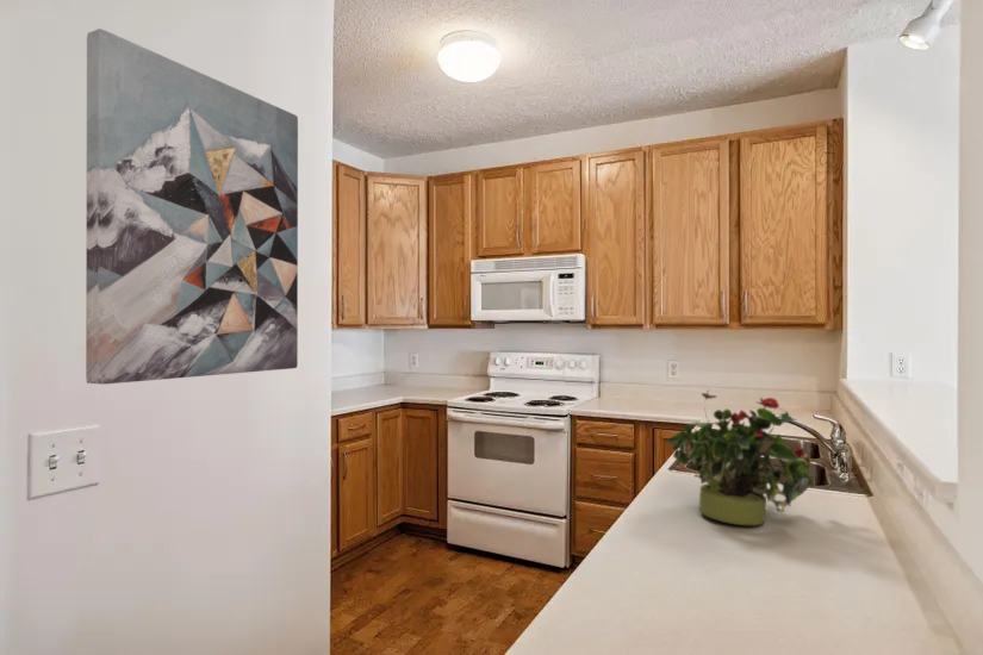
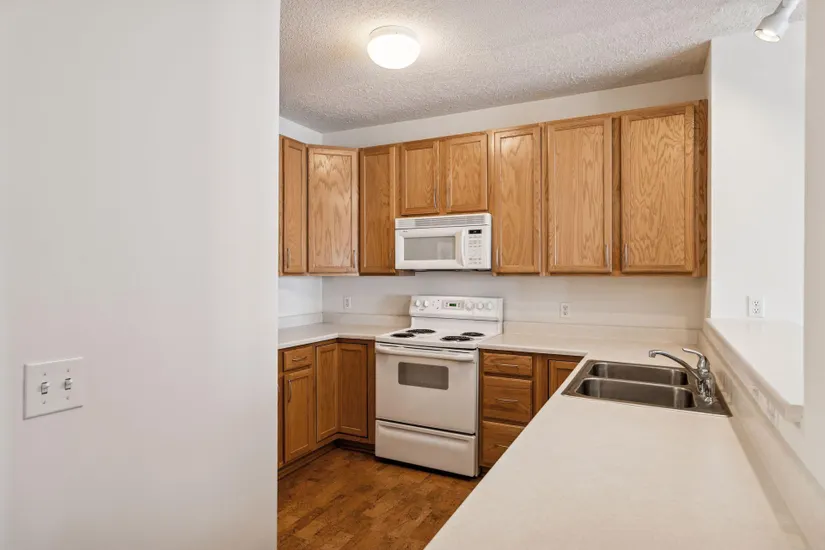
- wall art [85,27,299,386]
- potted plant [665,388,816,526]
